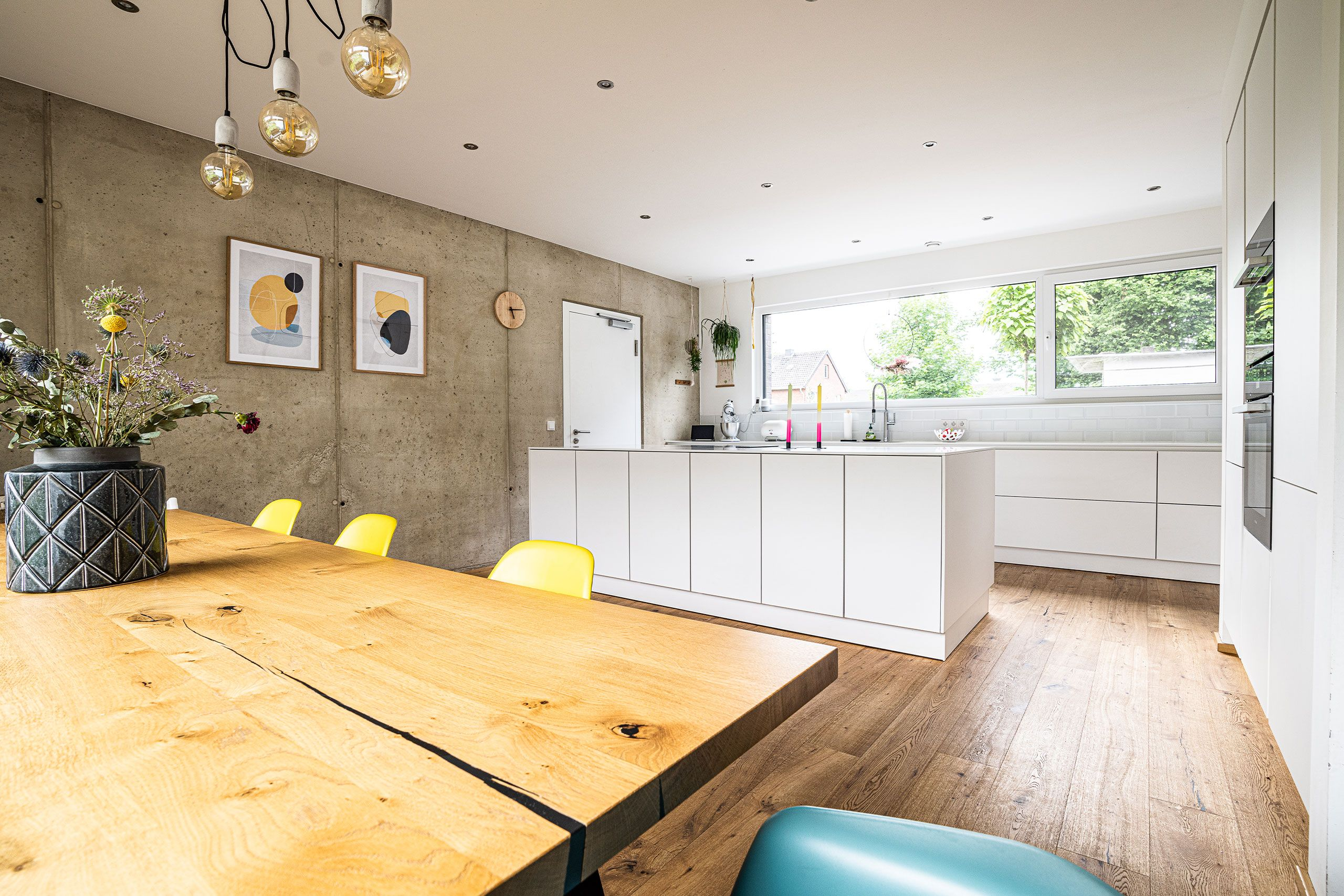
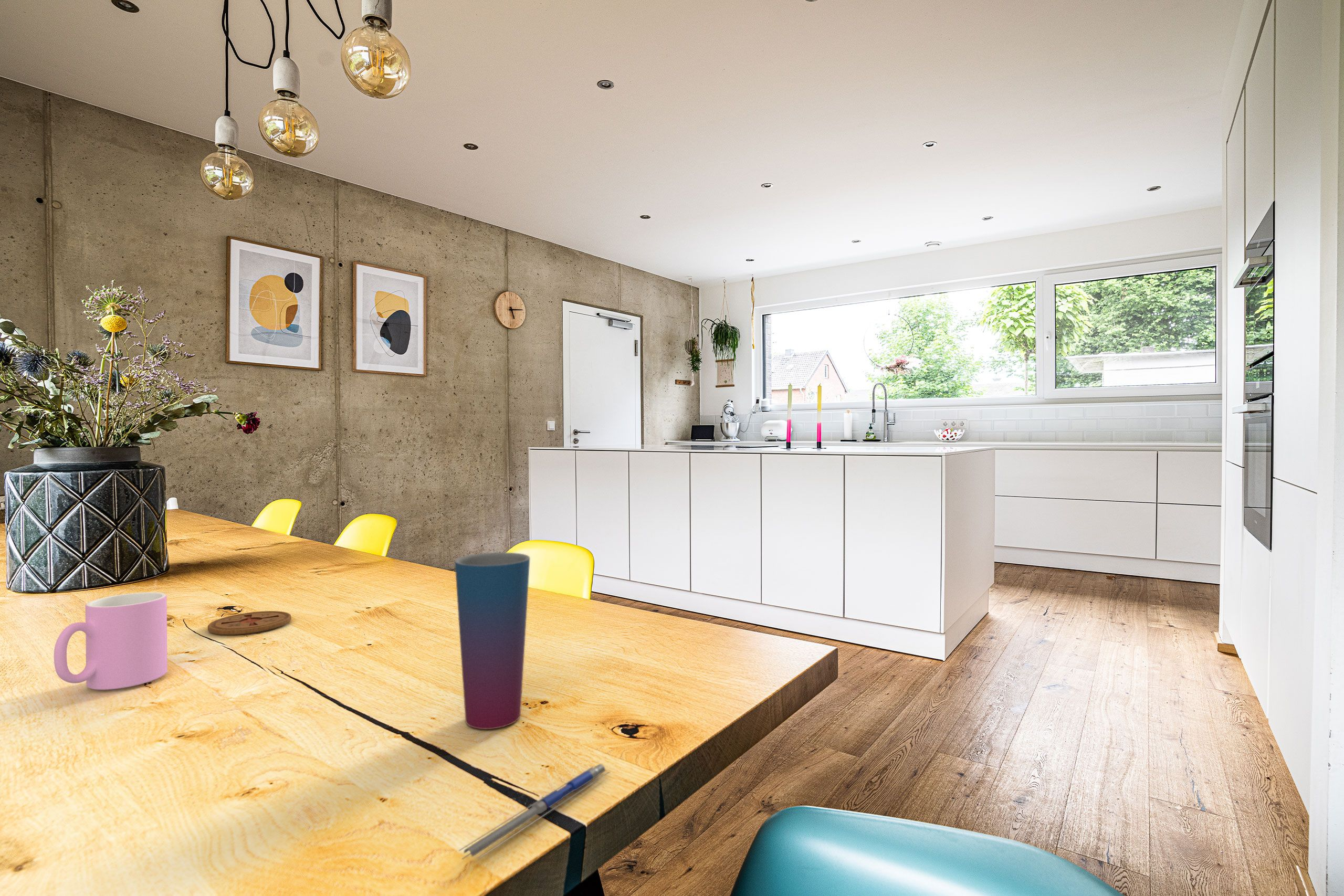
+ coaster [207,610,292,635]
+ cup [54,592,168,690]
+ cup [454,552,531,730]
+ pen [458,764,610,860]
